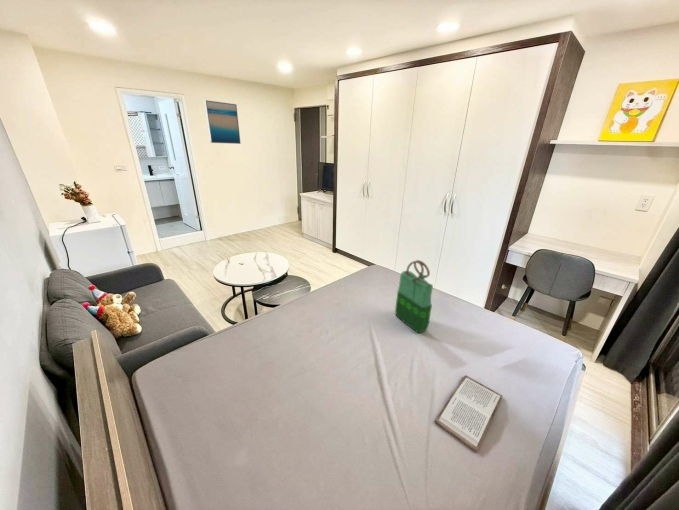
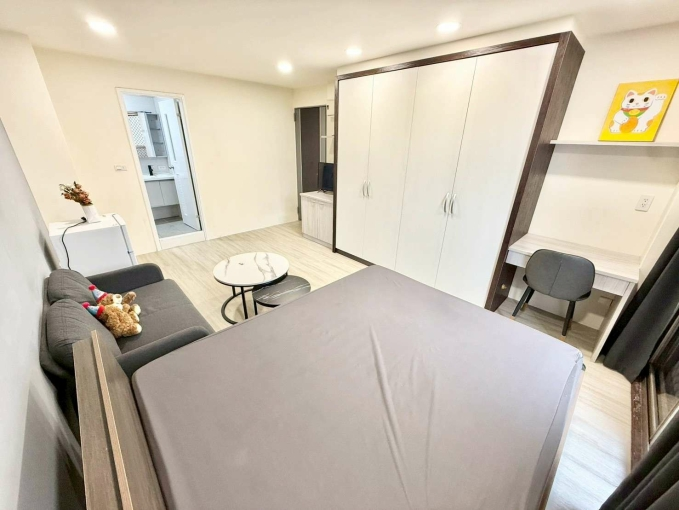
- book [434,374,504,453]
- tote bag [394,259,434,334]
- wall art [203,99,242,145]
